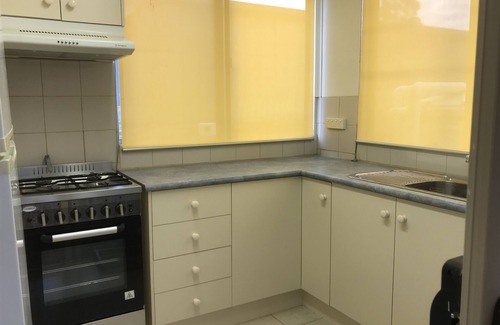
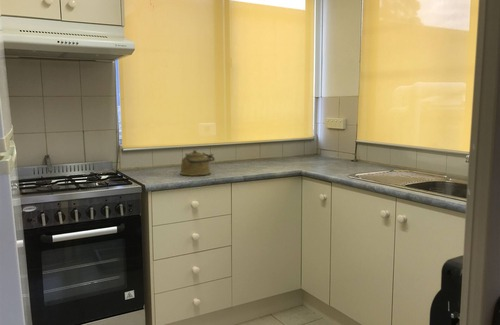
+ kettle [179,149,216,177]
